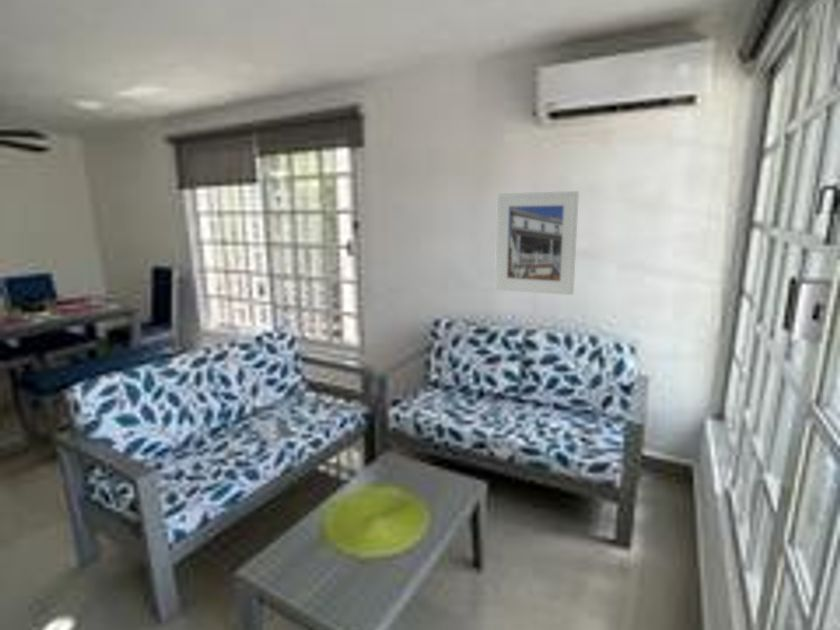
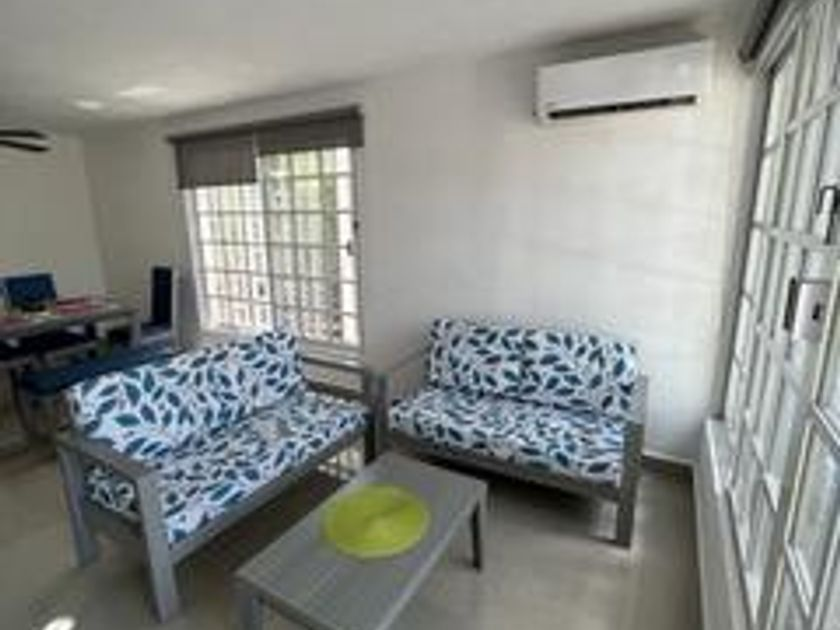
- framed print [494,190,580,296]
